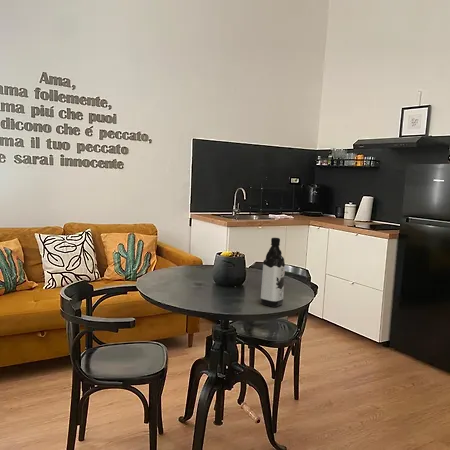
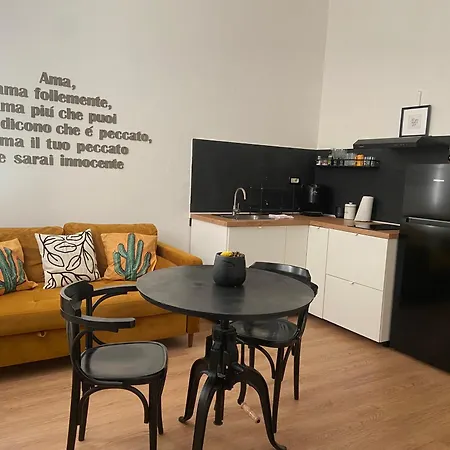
- water bottle [260,237,286,308]
